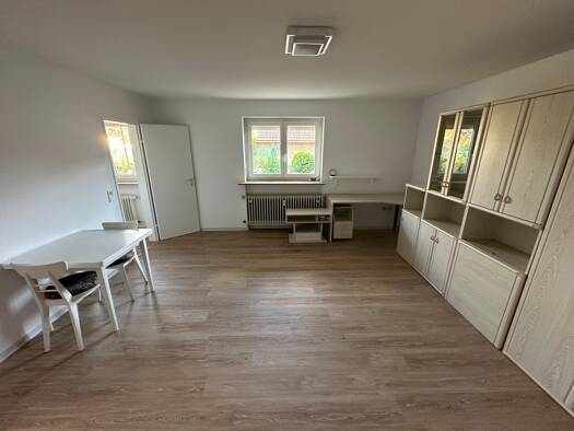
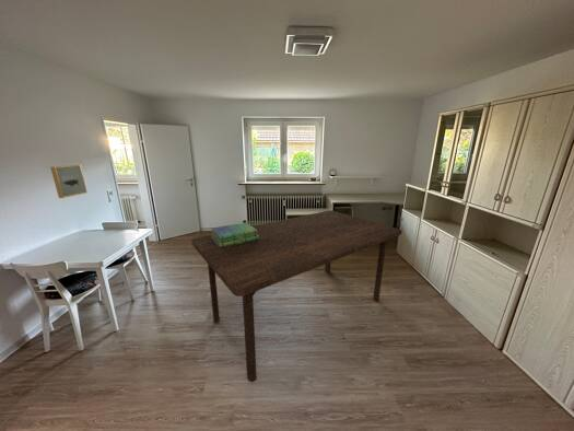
+ stack of books [210,222,259,248]
+ dining table [190,209,402,383]
+ wall art [49,164,87,199]
